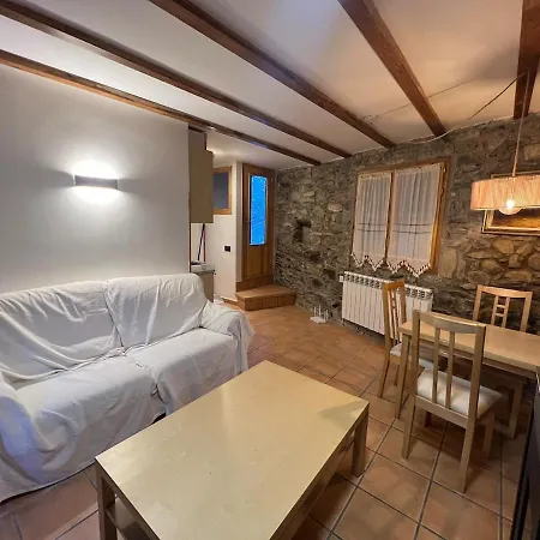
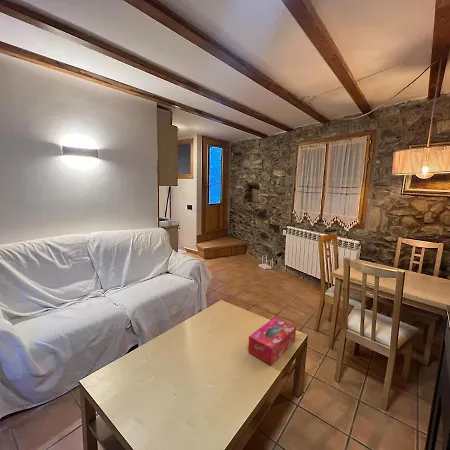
+ tissue box [247,316,297,366]
